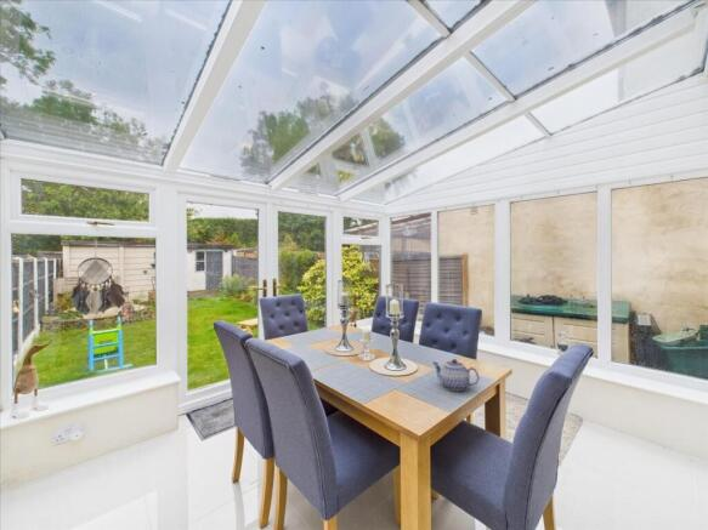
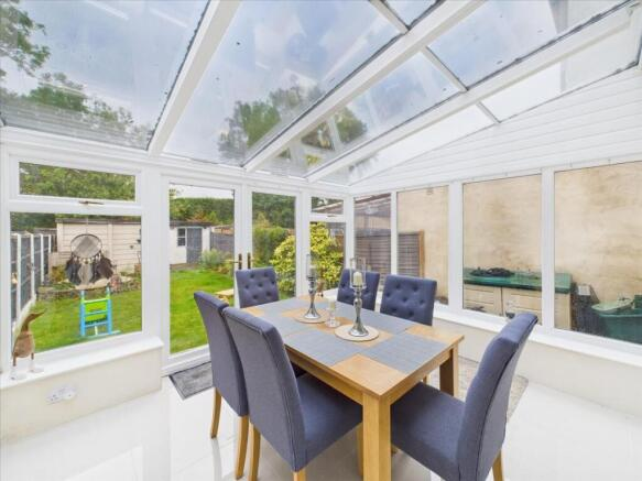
- teapot [431,358,481,392]
